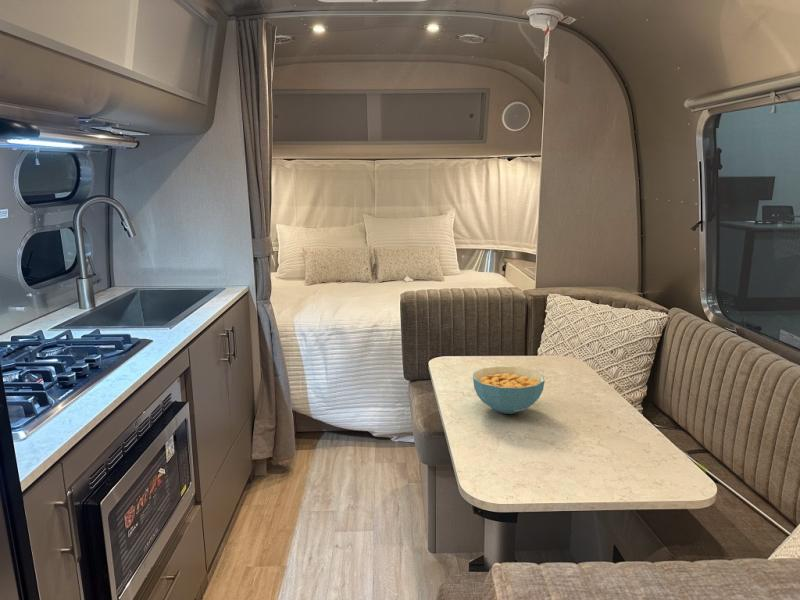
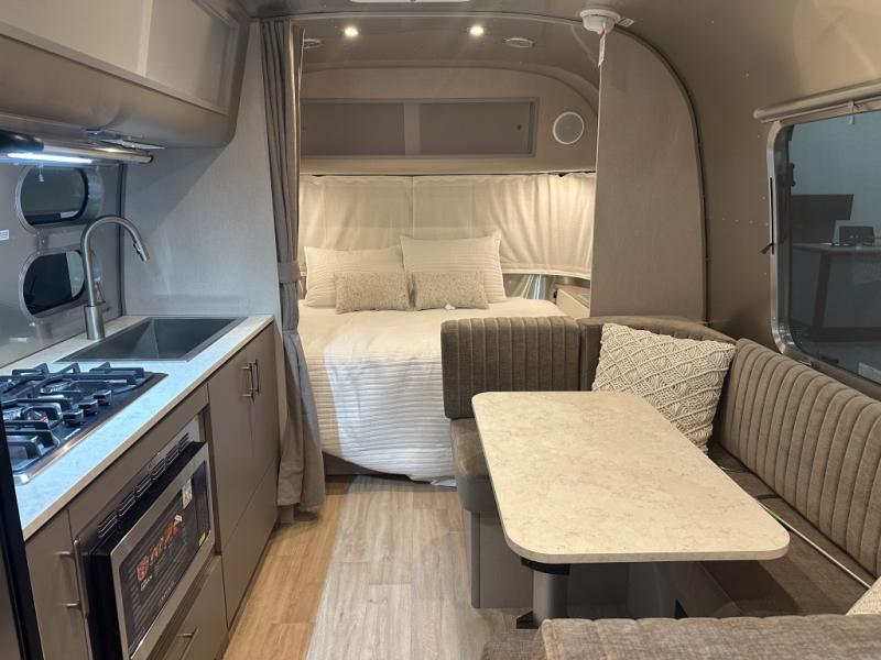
- cereal bowl [472,366,546,415]
